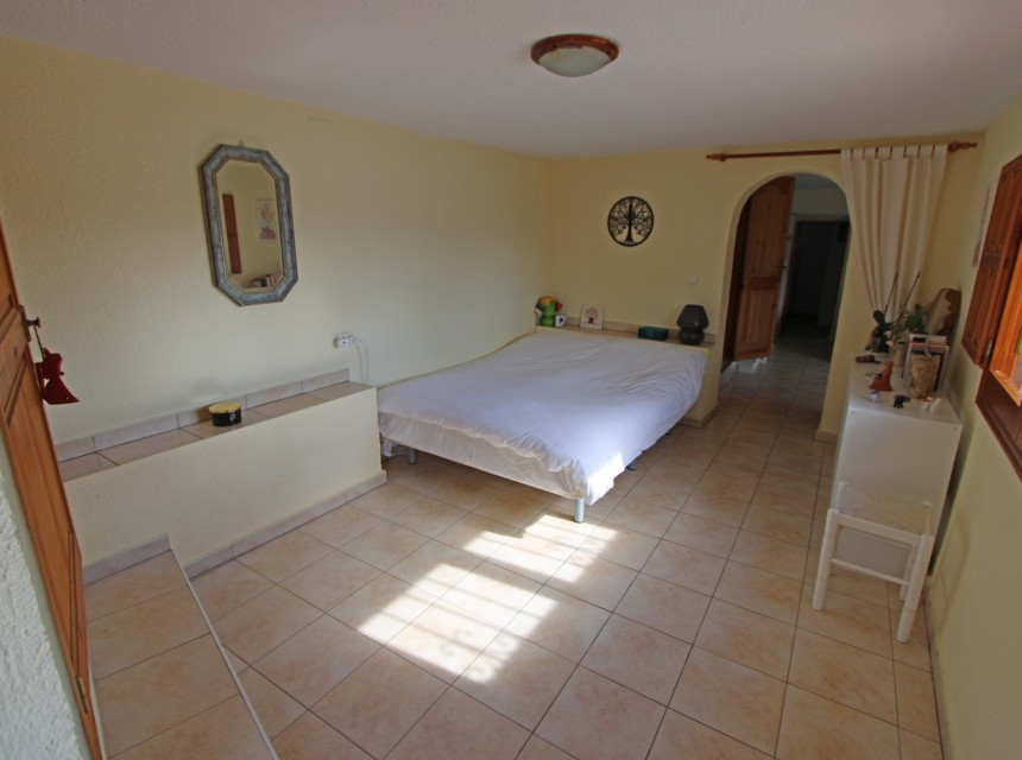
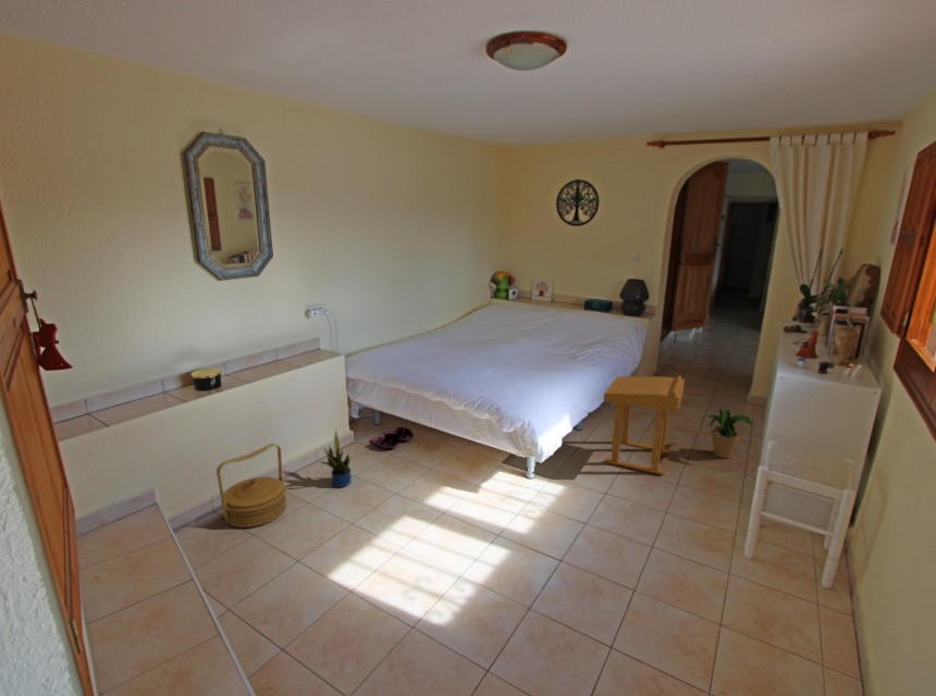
+ basket [215,443,287,529]
+ potted plant [320,427,355,488]
+ slippers [370,425,415,449]
+ side table [602,374,686,475]
+ potted plant [700,409,756,459]
